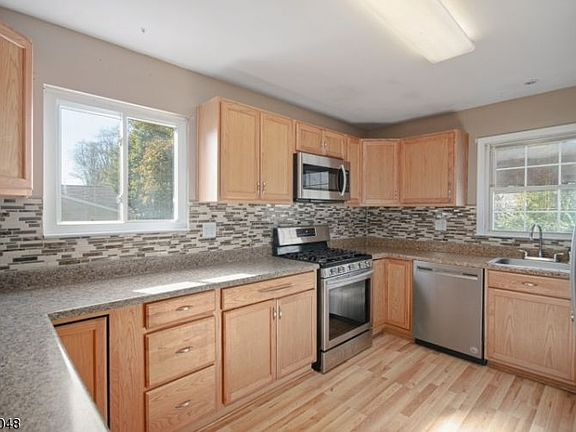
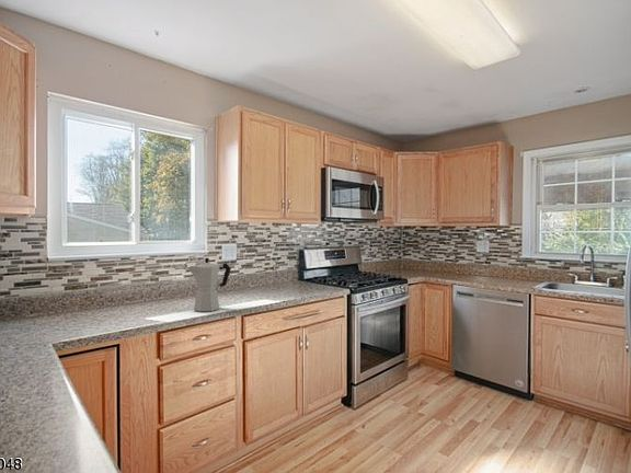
+ moka pot [186,257,232,313]
